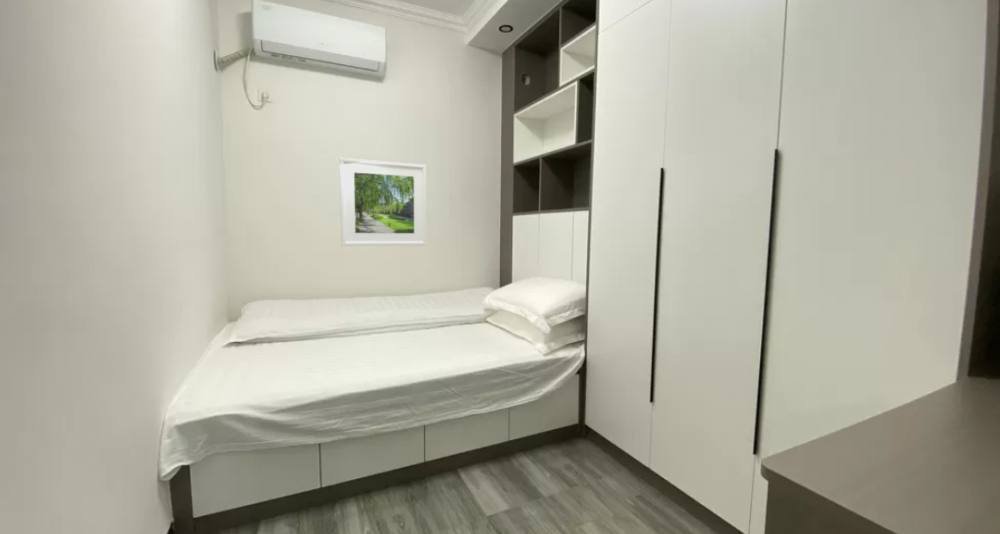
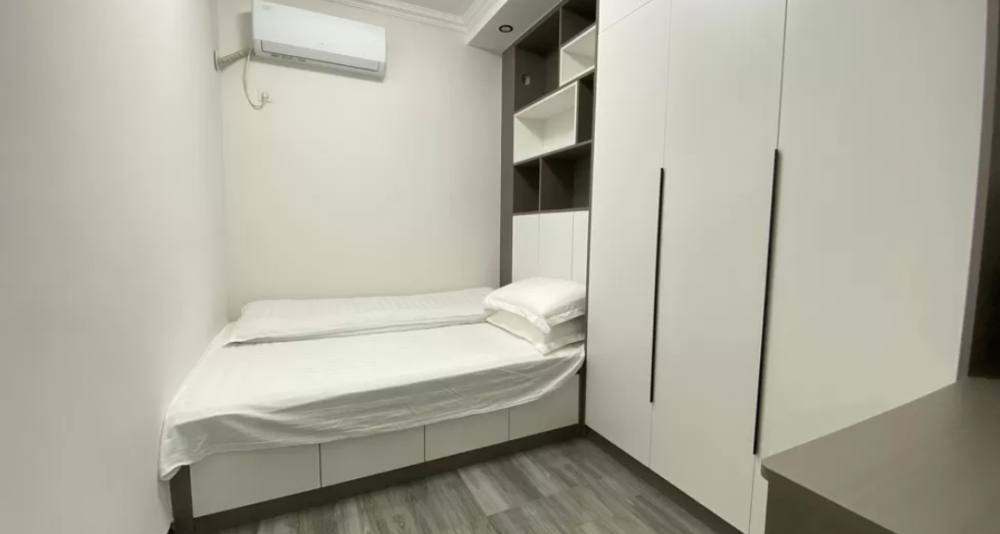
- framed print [338,157,427,247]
